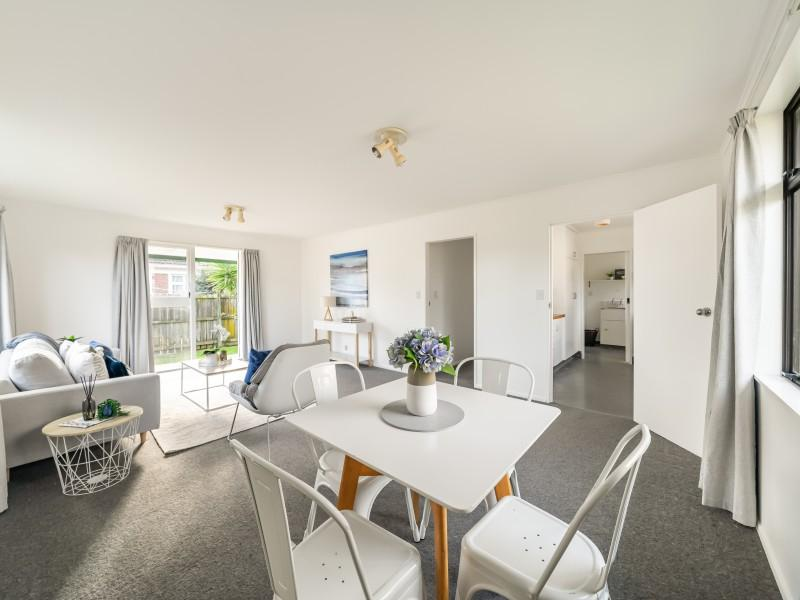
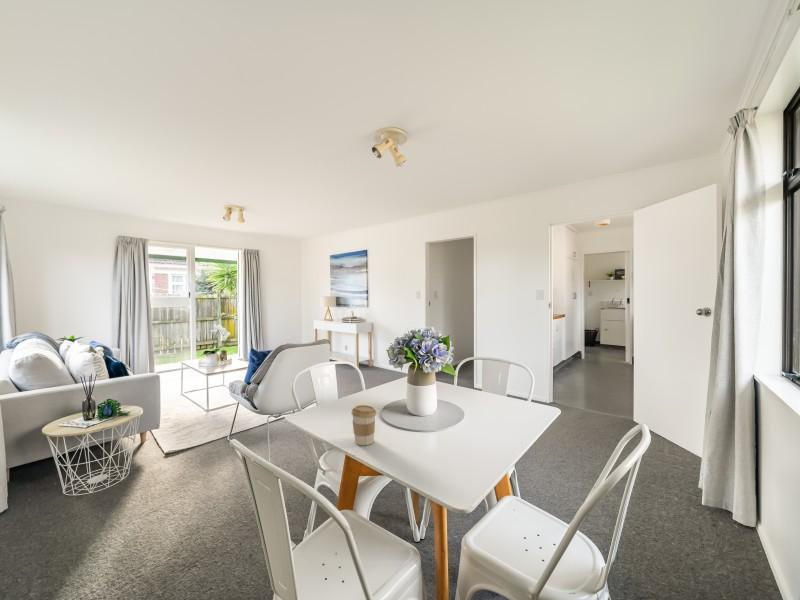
+ coffee cup [351,404,377,446]
